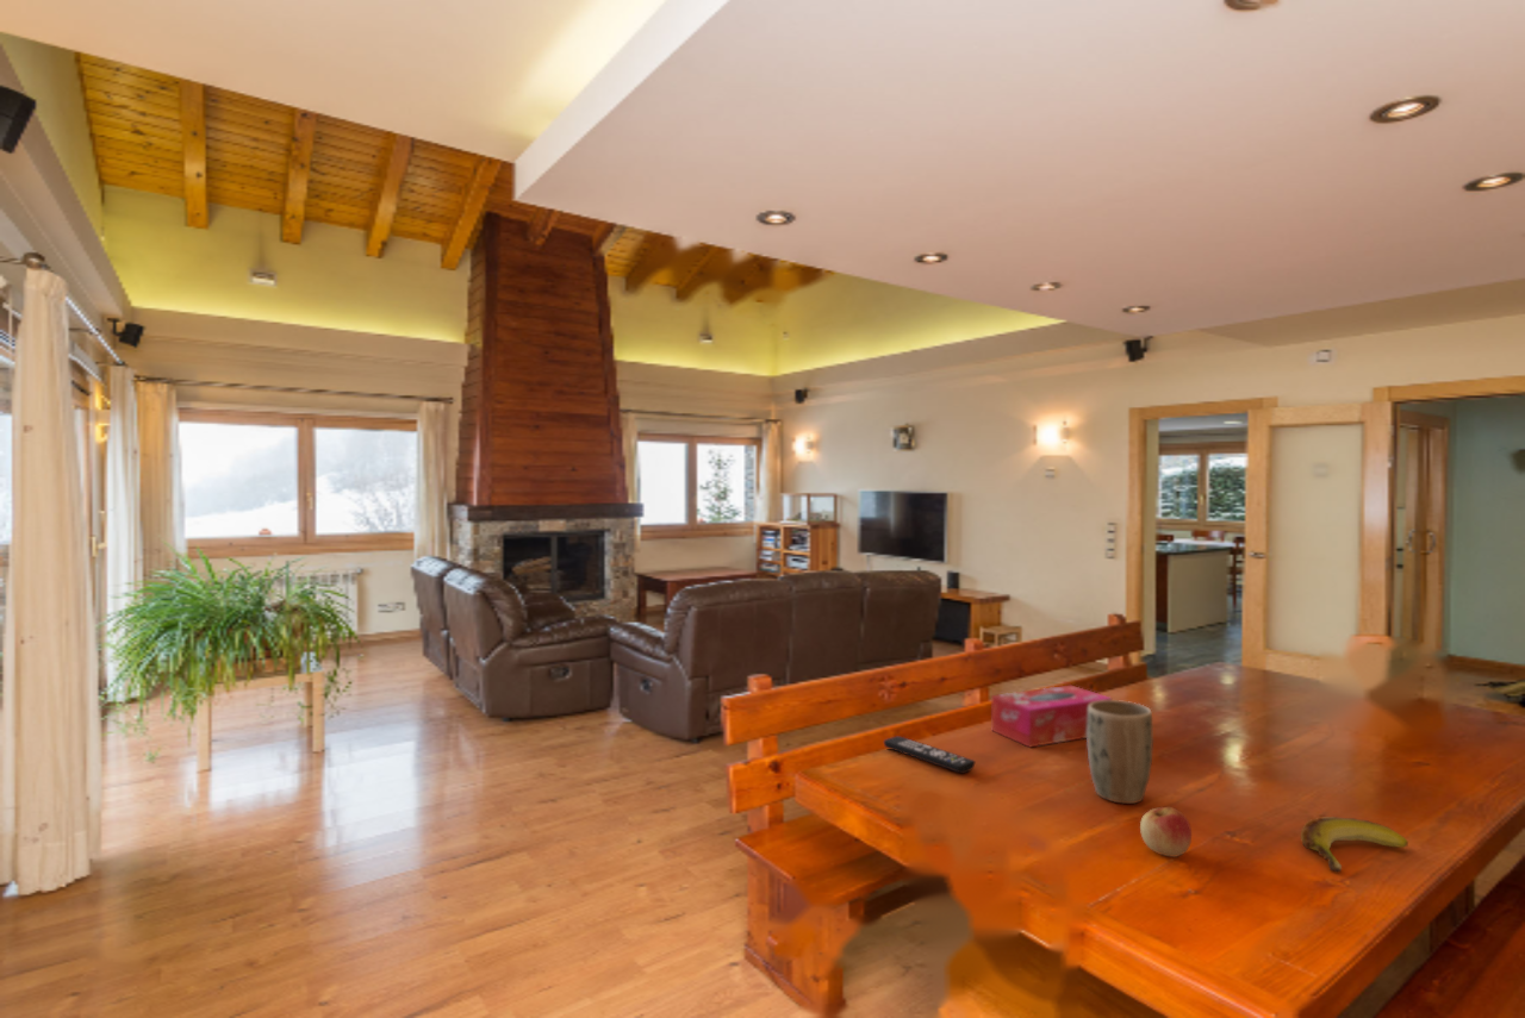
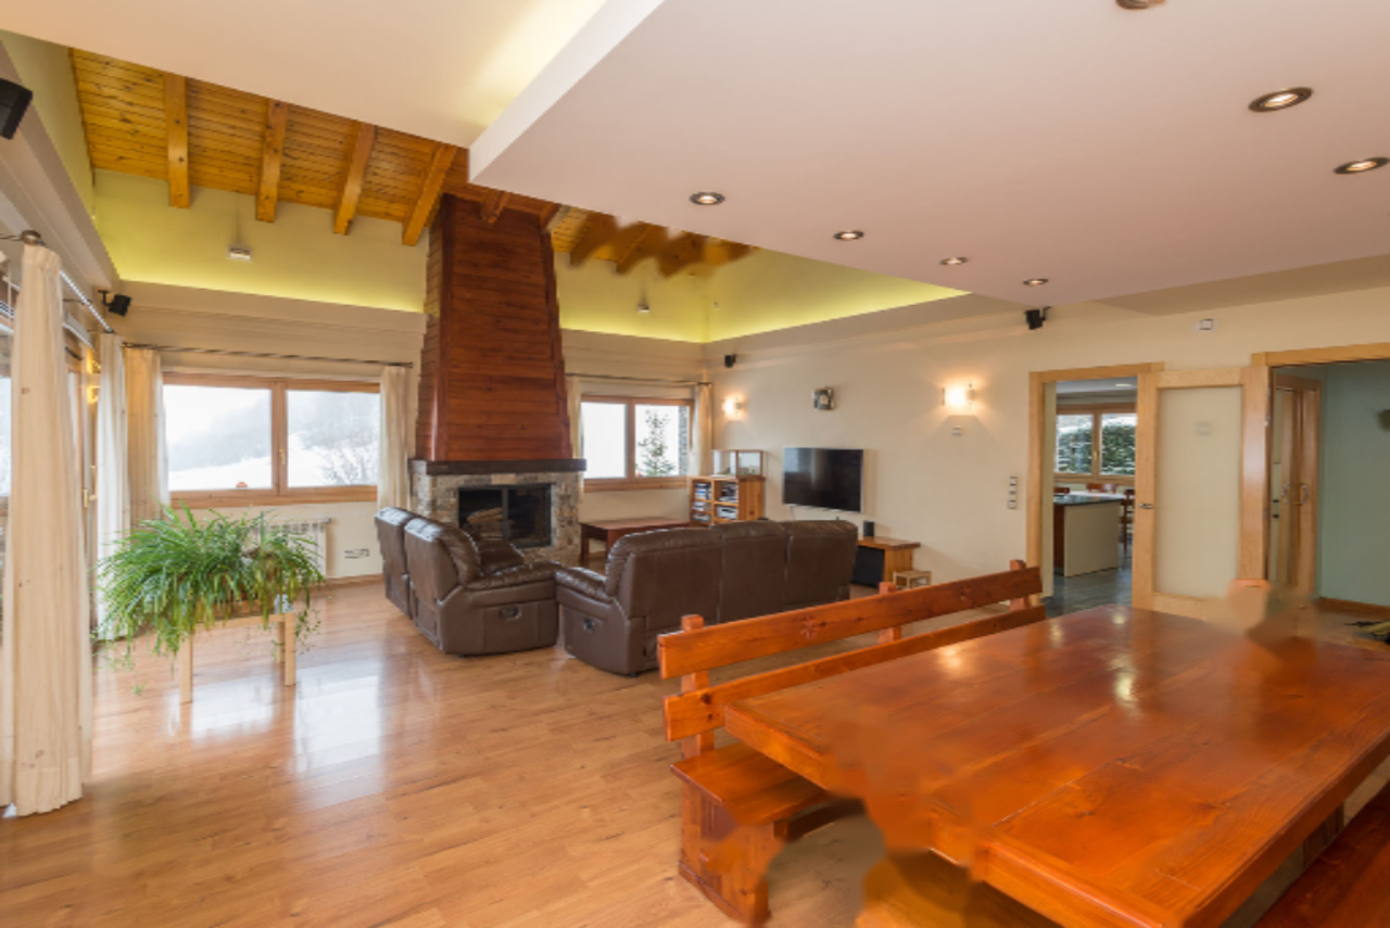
- plant pot [1085,699,1154,805]
- tissue box [991,685,1113,749]
- remote control [883,735,976,774]
- banana [1300,816,1409,873]
- apple [1139,806,1193,858]
